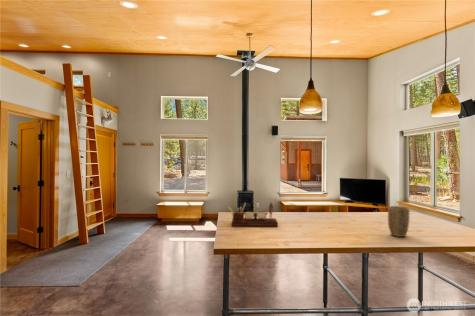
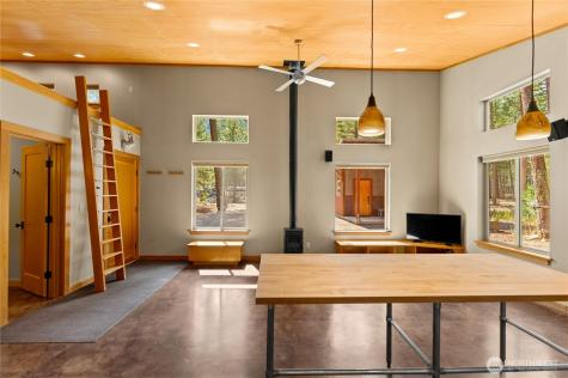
- plant pot [387,205,410,238]
- desk organizer [228,201,279,227]
